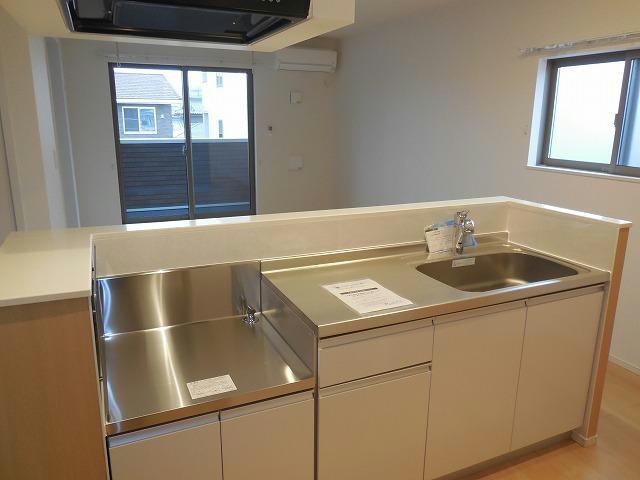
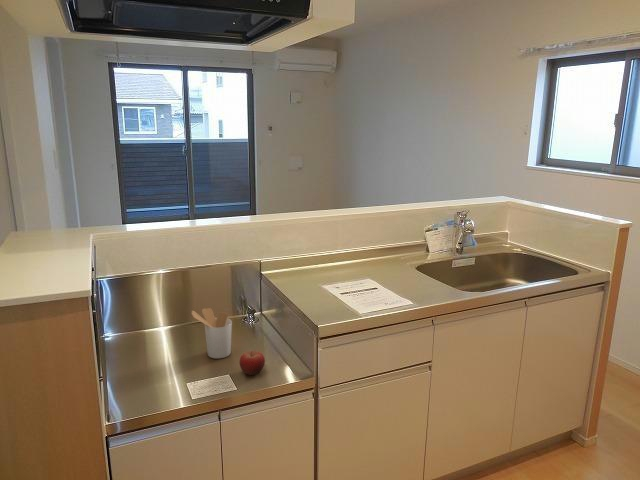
+ utensil holder [191,307,233,359]
+ fruit [239,350,266,376]
